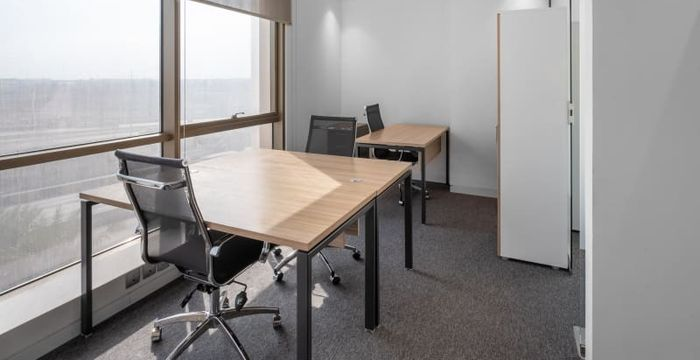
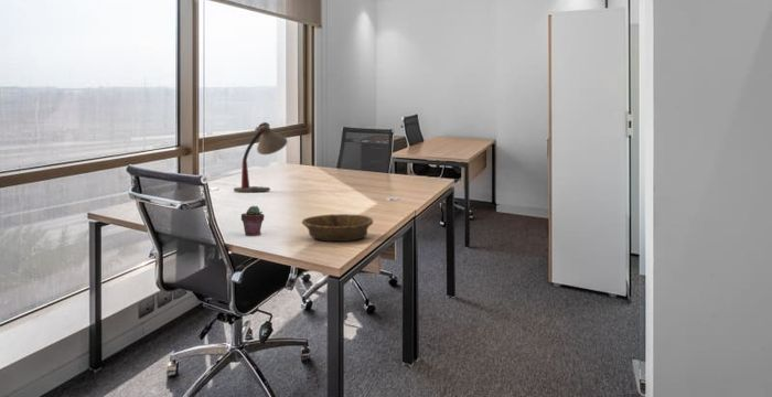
+ desk lamp [233,121,289,193]
+ potted succulent [240,204,266,237]
+ decorative bowl [301,213,374,243]
